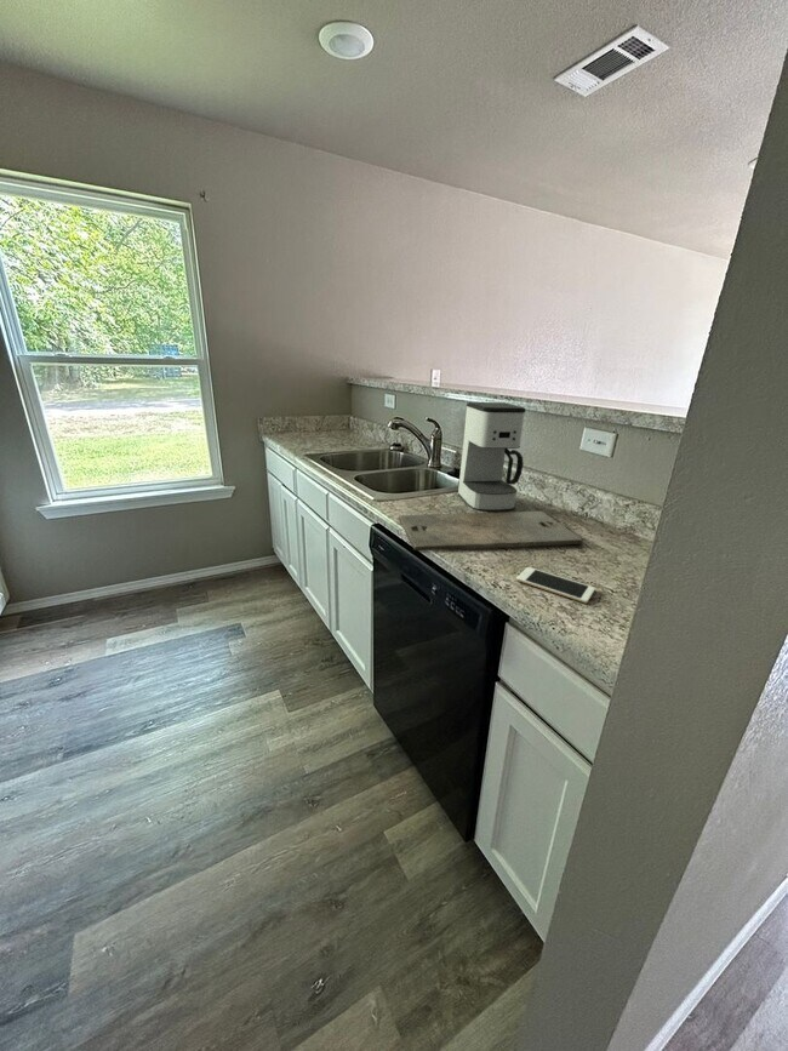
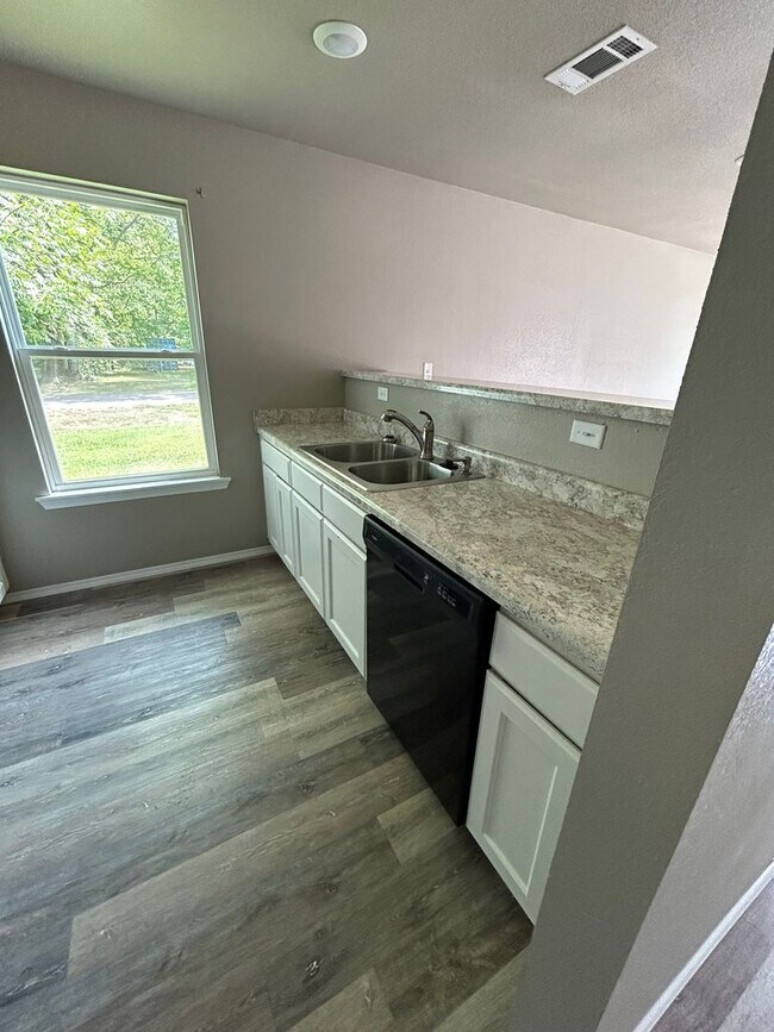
- coffee maker [457,401,527,513]
- cutting board [398,510,584,552]
- cell phone [515,566,596,605]
